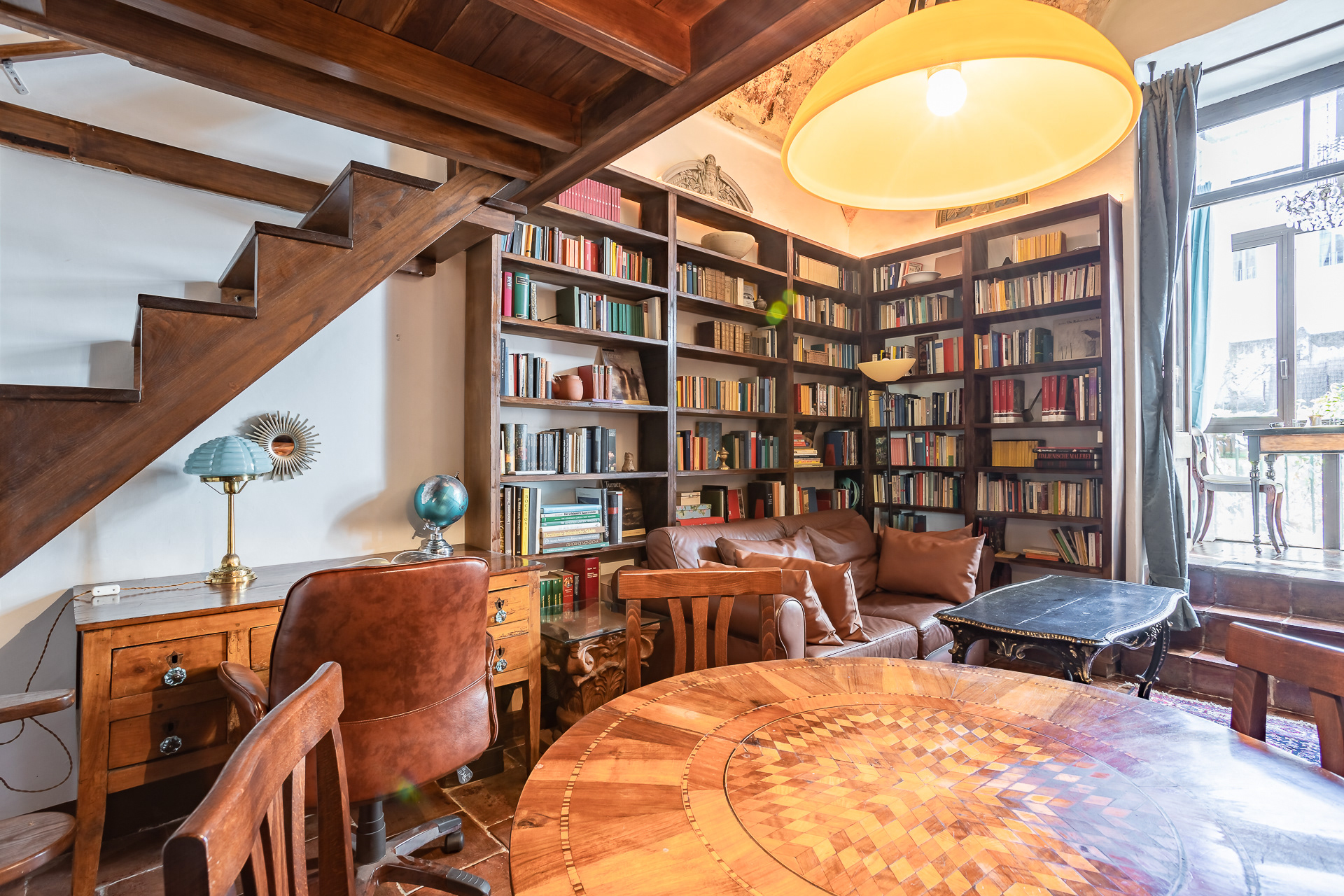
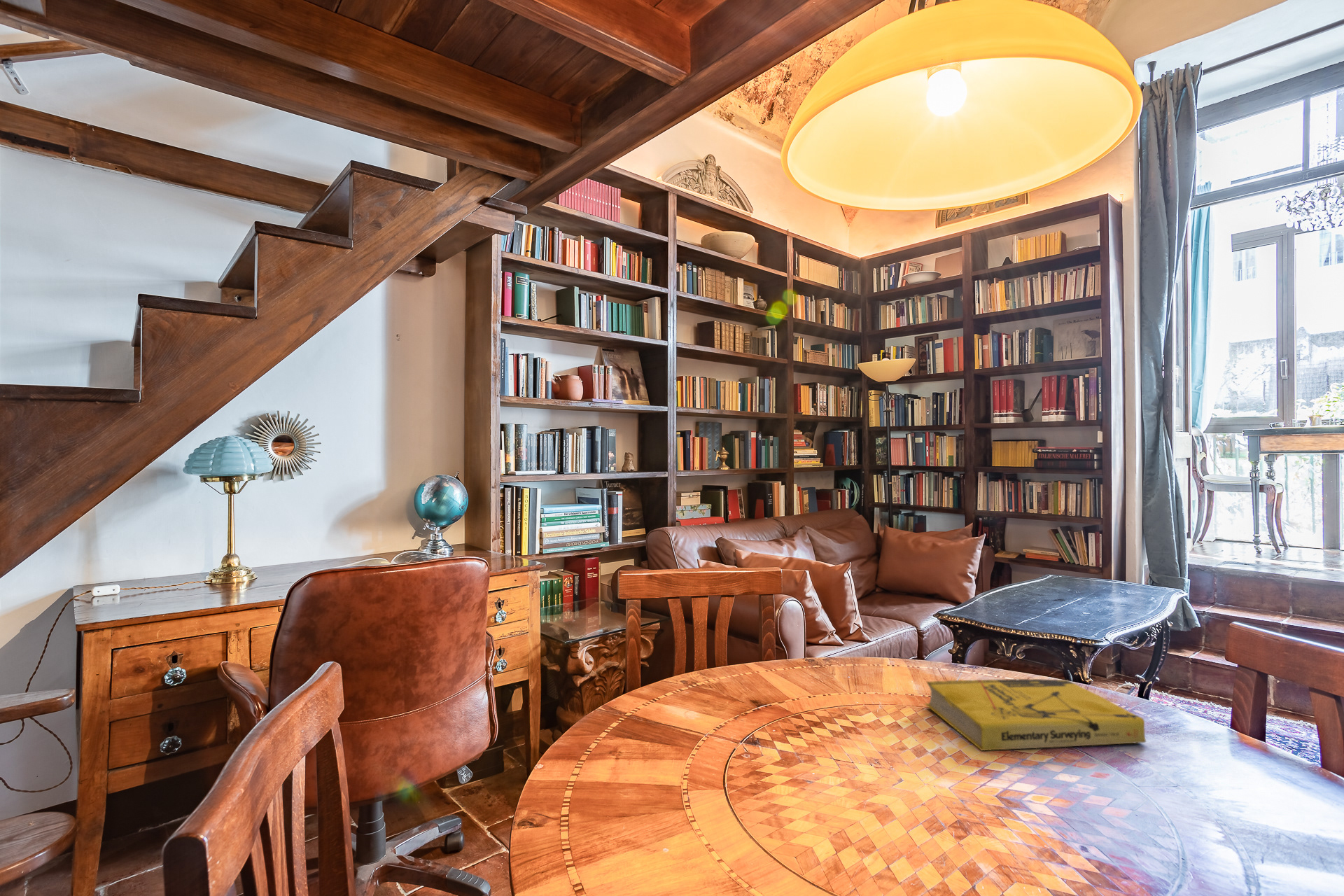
+ book [924,678,1147,751]
